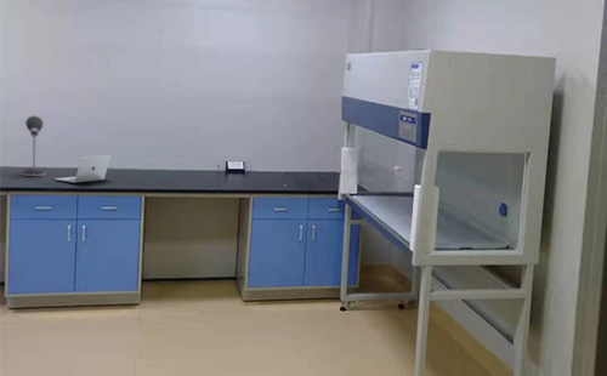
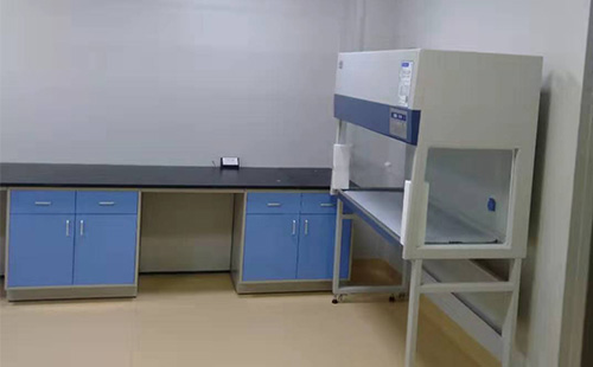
- laptop [55,154,112,183]
- desk lamp [19,115,46,177]
